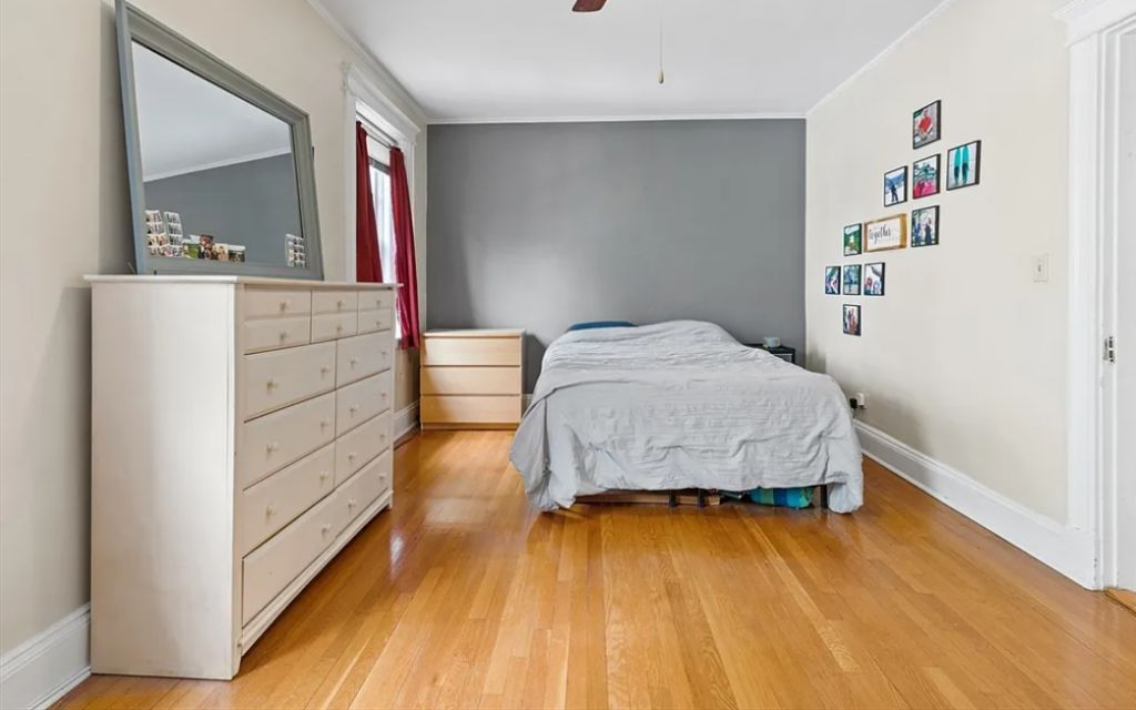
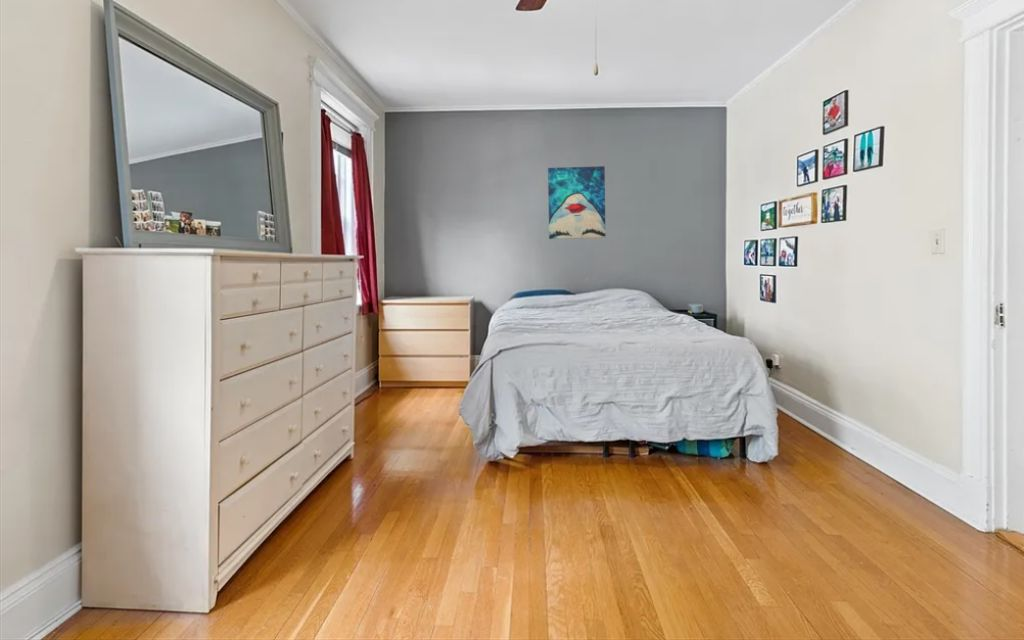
+ wall art [547,165,607,240]
